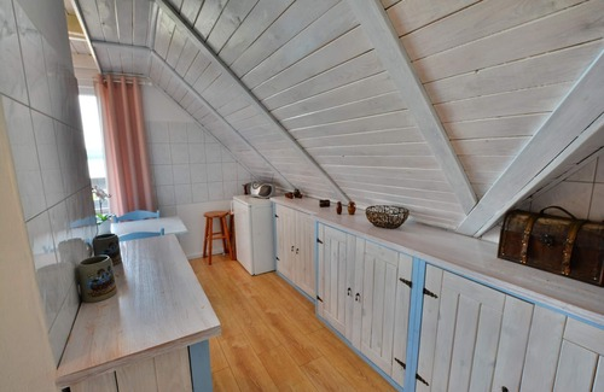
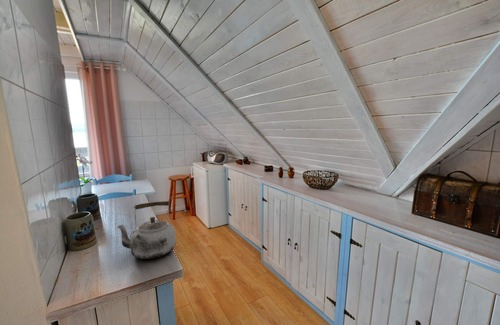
+ kettle [115,199,177,260]
